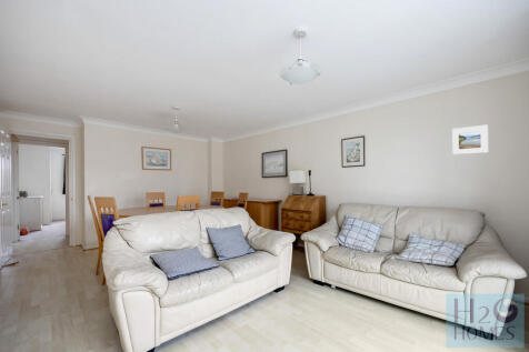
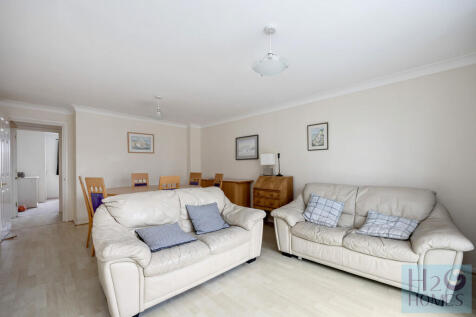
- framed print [451,123,489,155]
